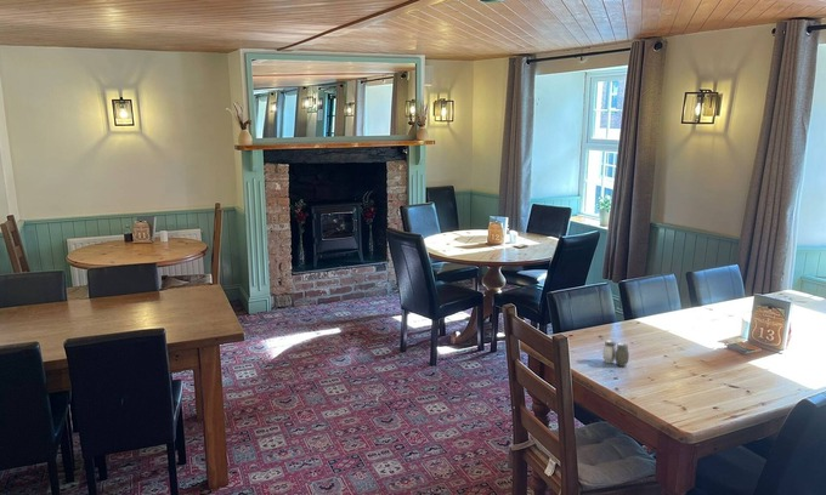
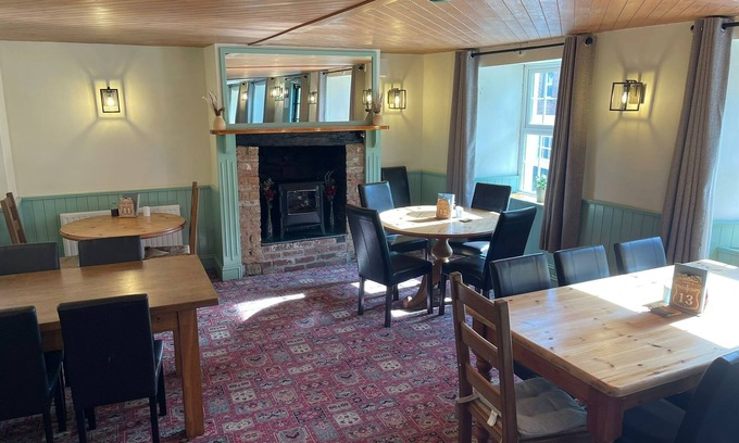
- salt and pepper shaker [602,338,630,368]
